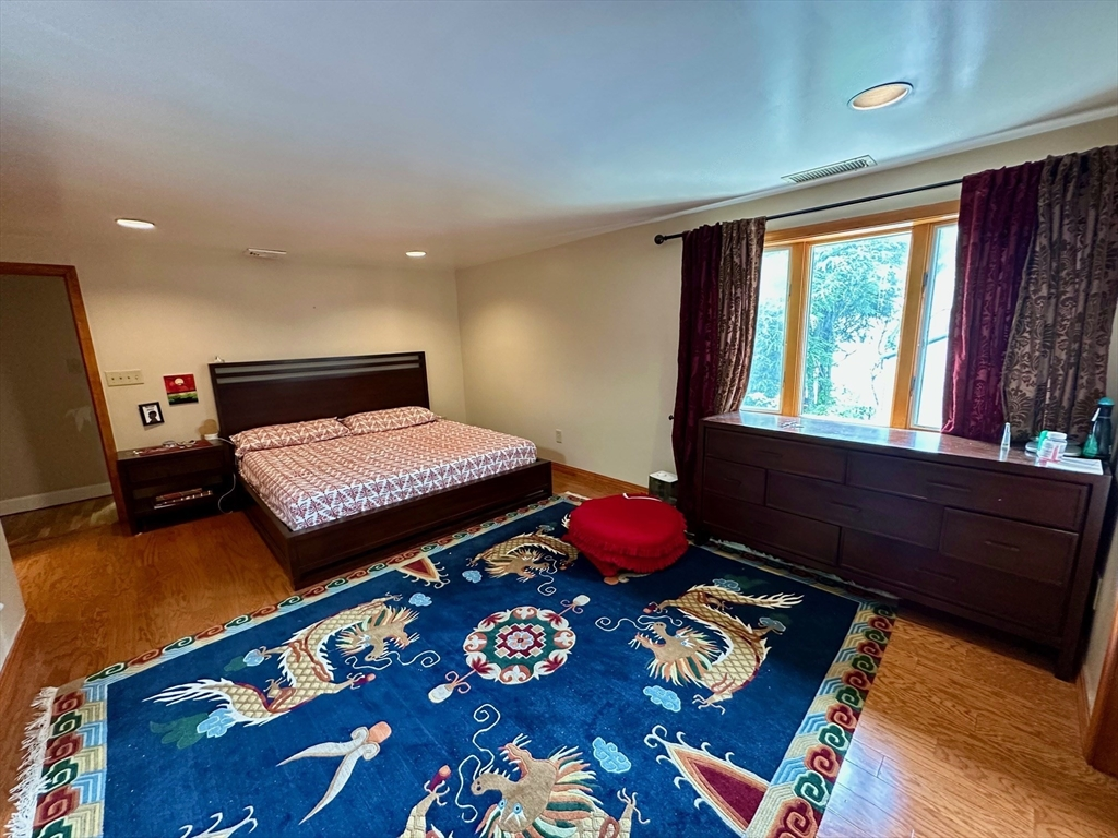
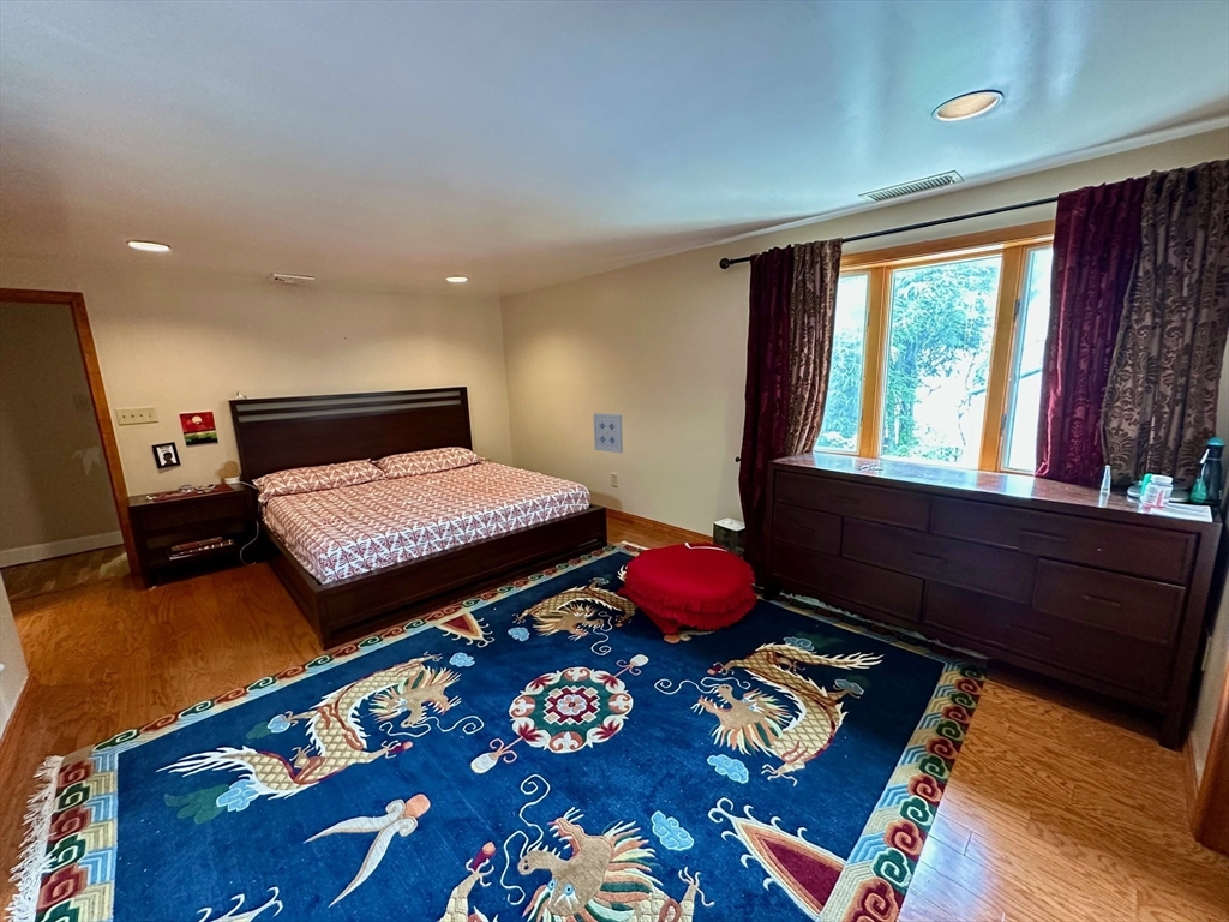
+ wall art [592,412,624,454]
